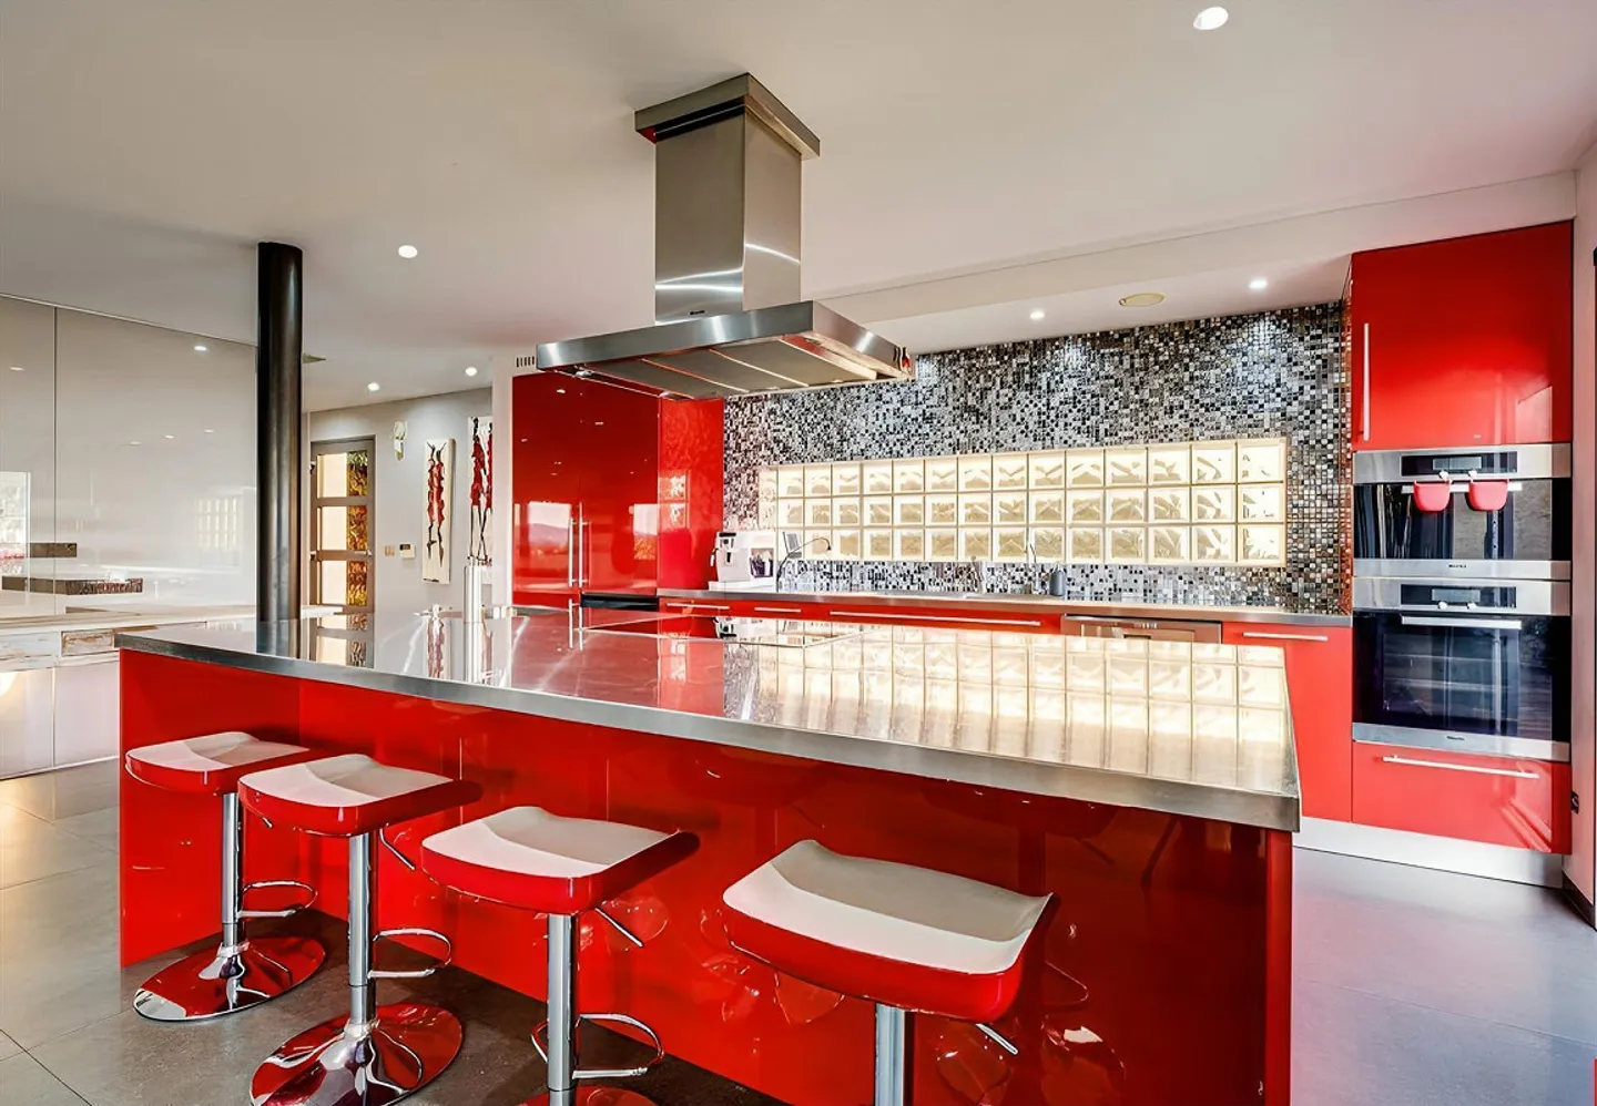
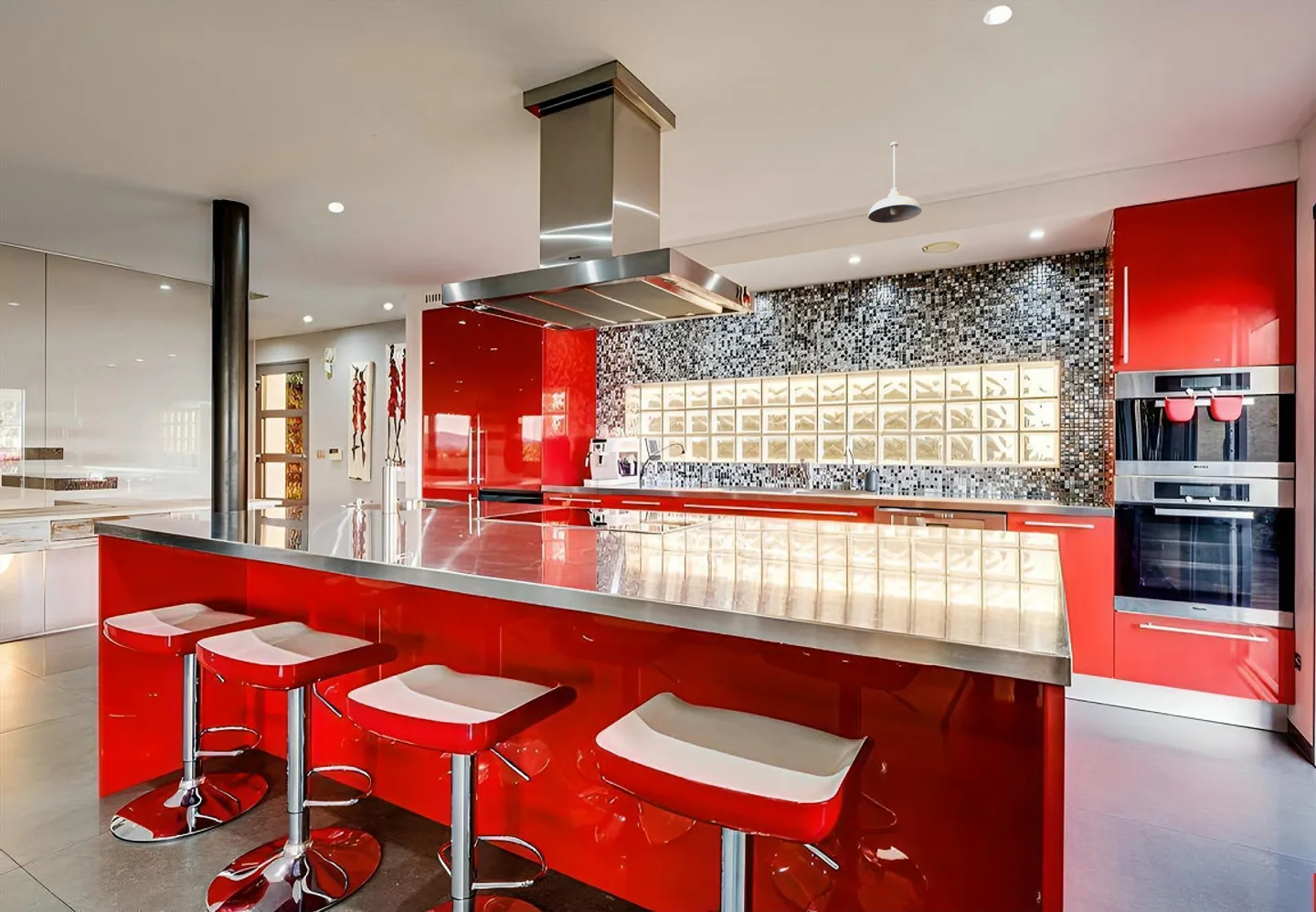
+ pendant light [867,141,922,224]
